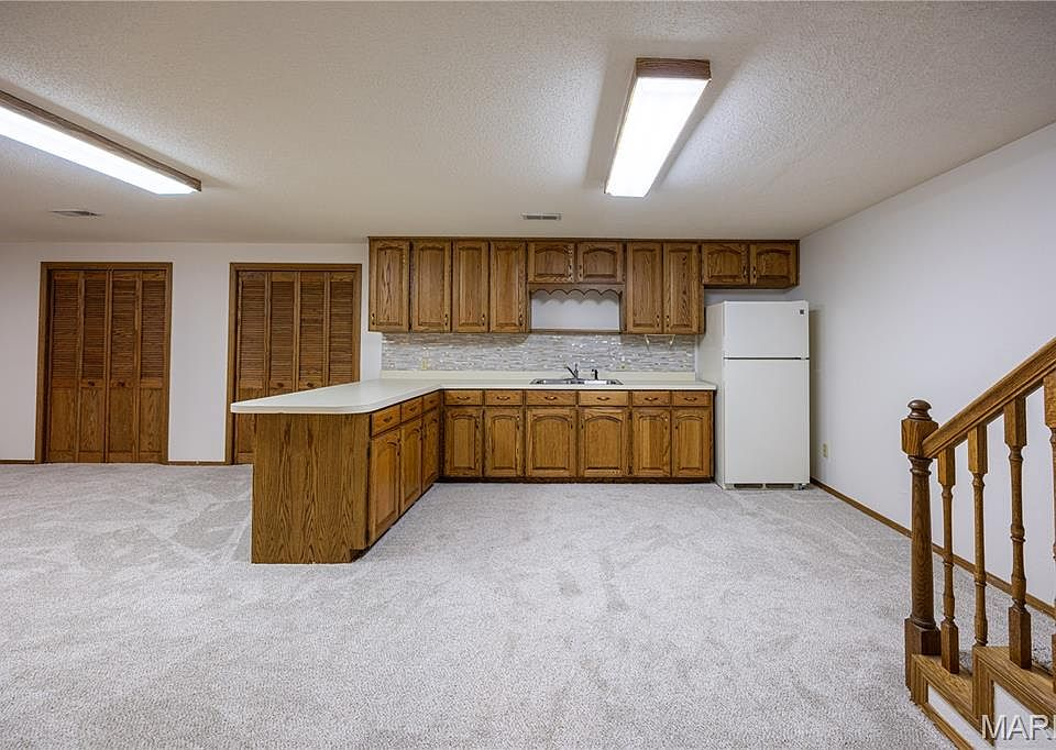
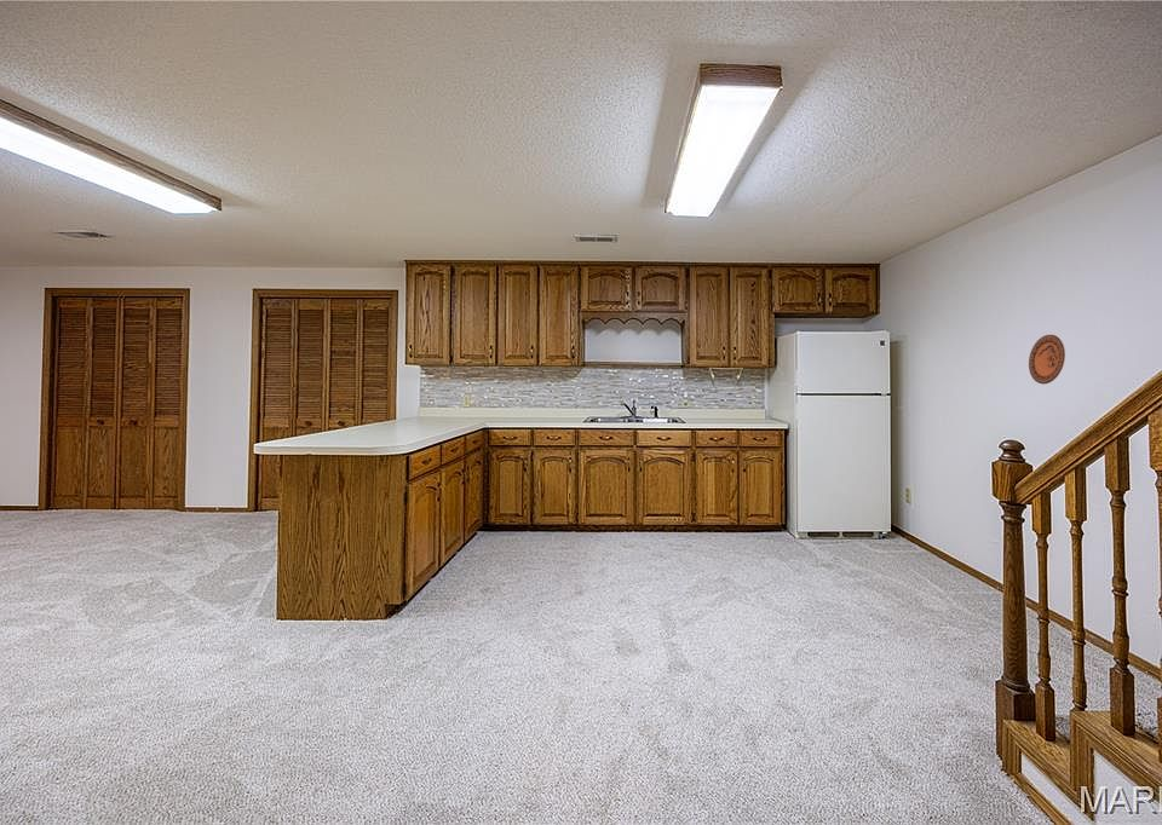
+ decorative plate [1028,334,1066,385]
